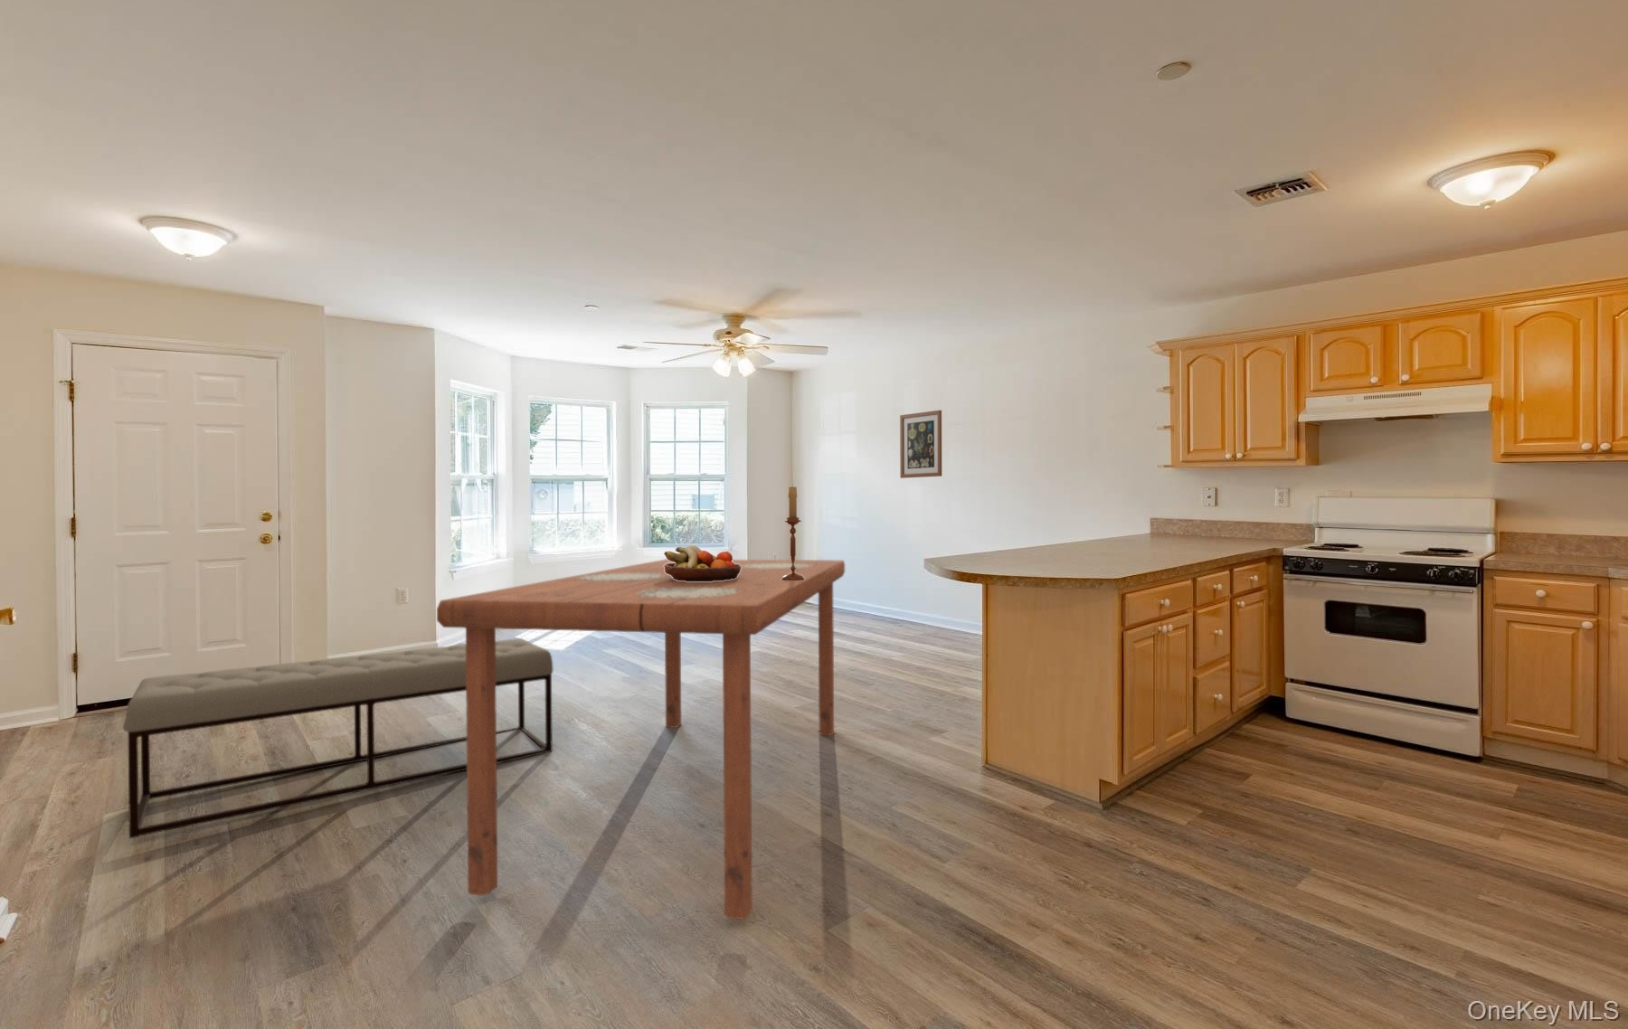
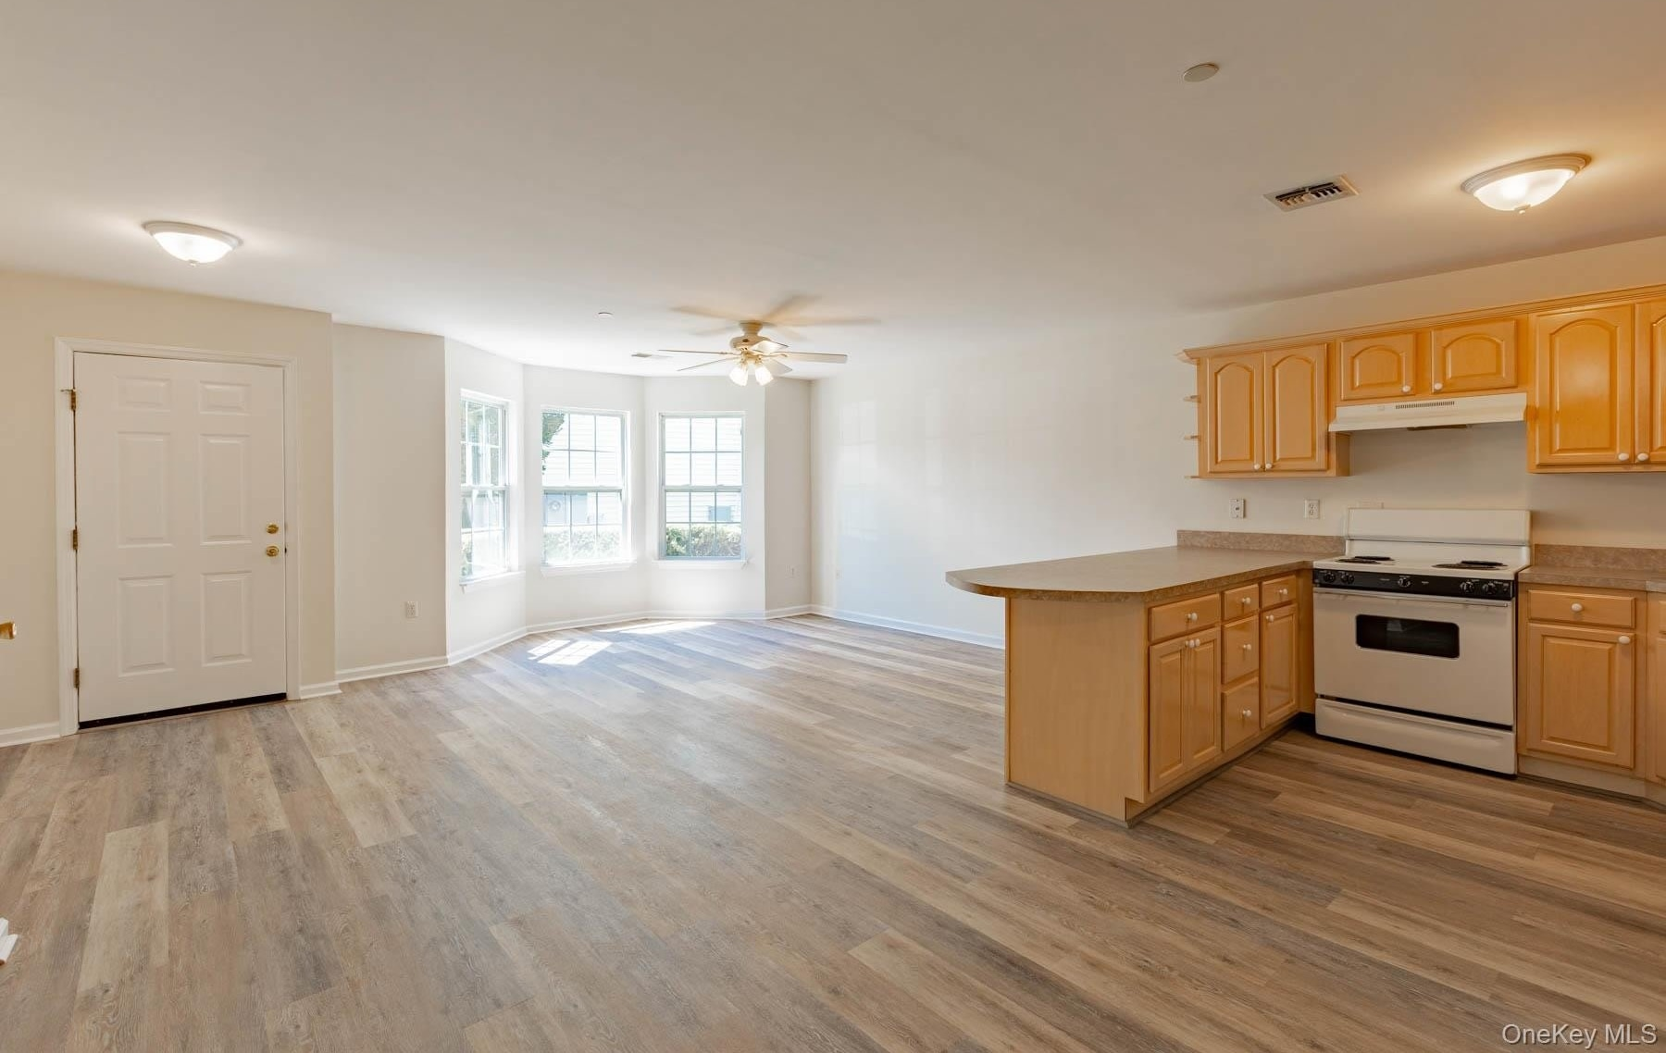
- bench [122,638,554,841]
- fruit bowl [663,544,741,581]
- table [436,558,845,920]
- candlestick [781,484,805,581]
- wall art [899,410,943,479]
